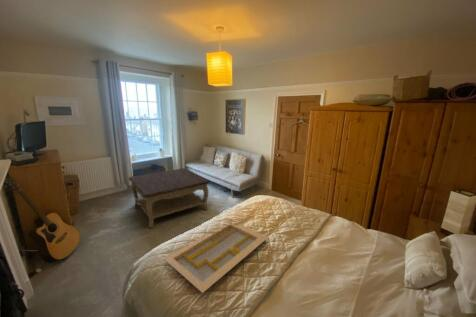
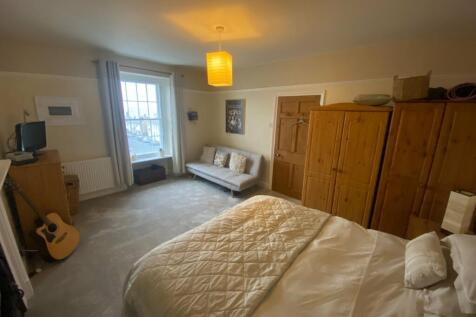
- coffee table [128,167,211,229]
- serving tray [163,223,269,294]
